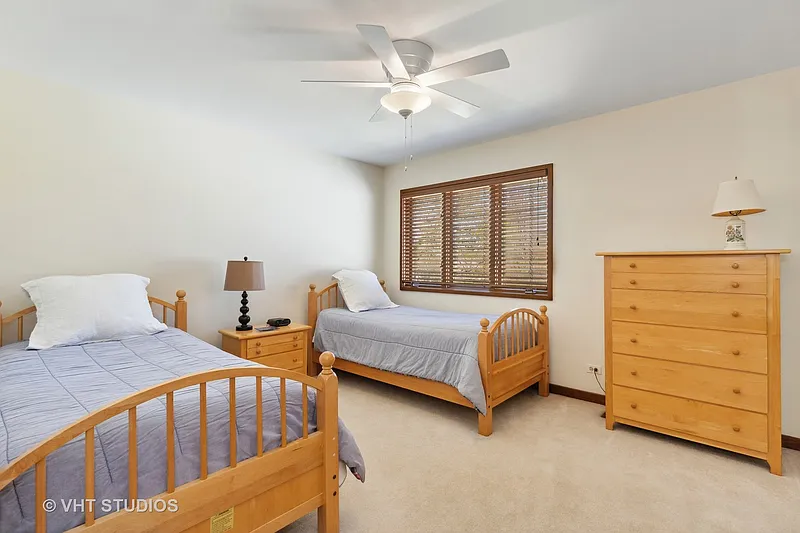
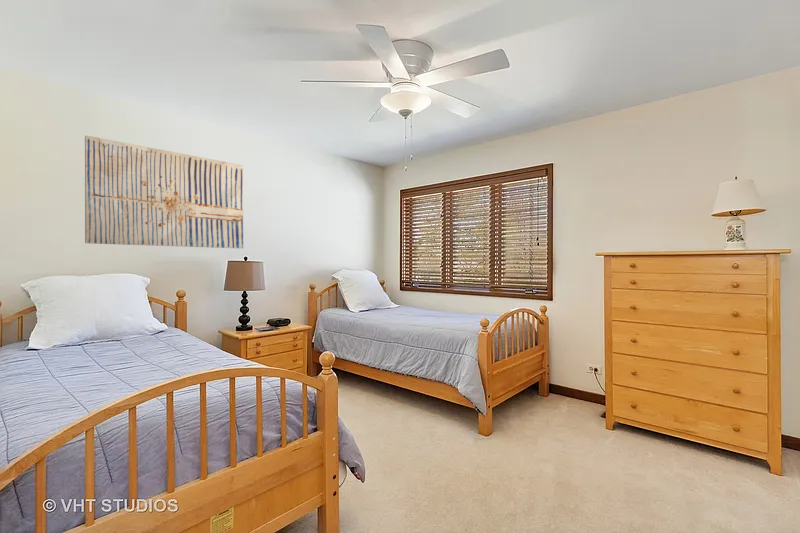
+ wall art [84,134,244,249]
